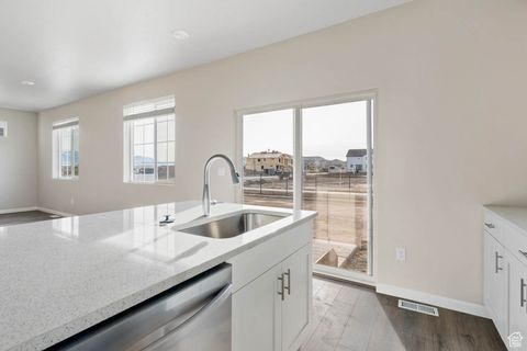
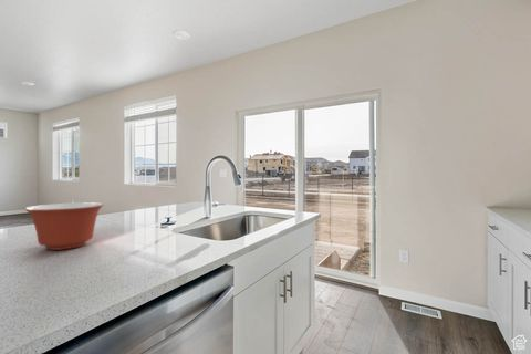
+ mixing bowl [23,201,104,251]
